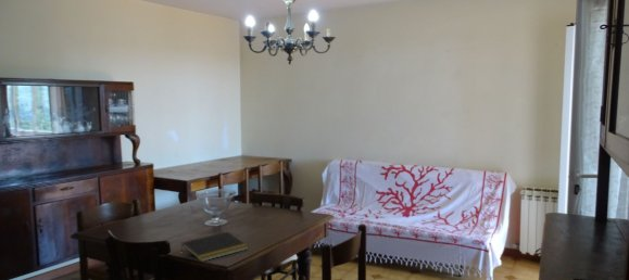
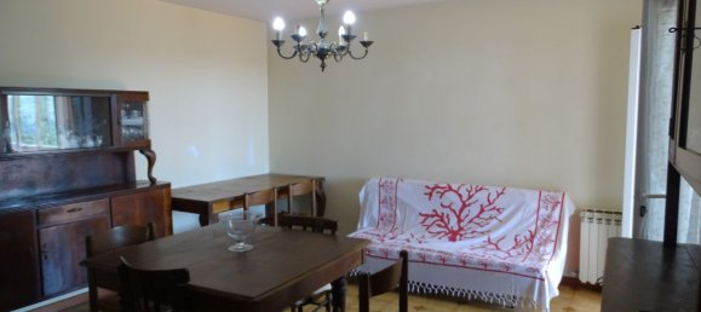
- notepad [180,231,249,263]
